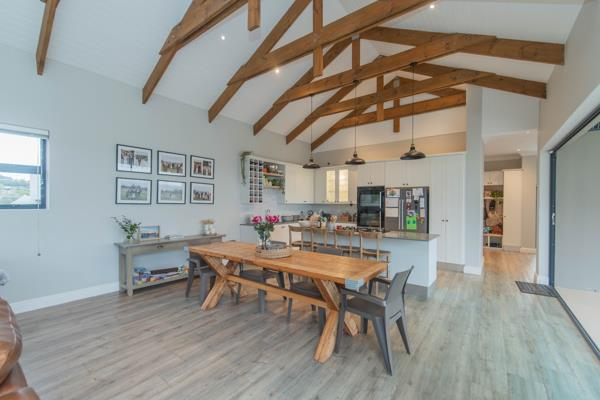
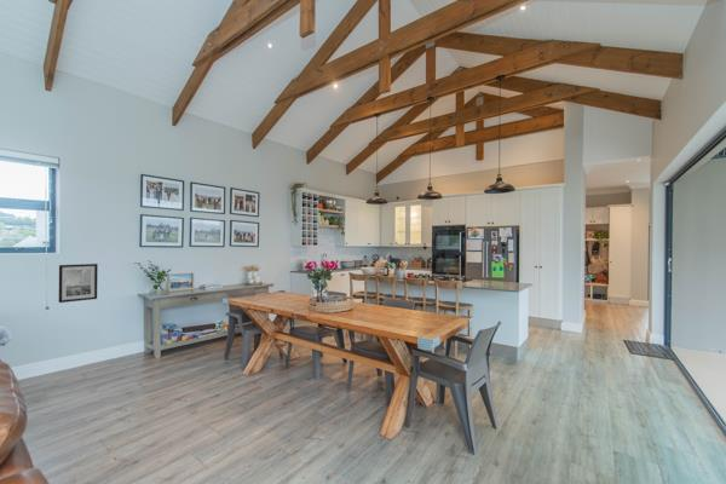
+ wall art [58,263,99,304]
